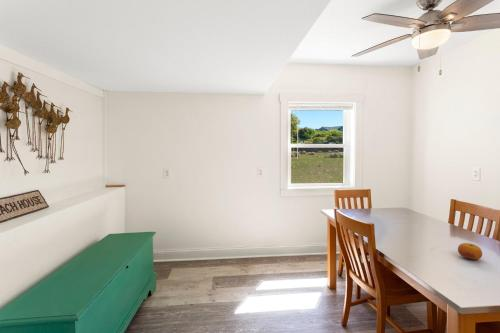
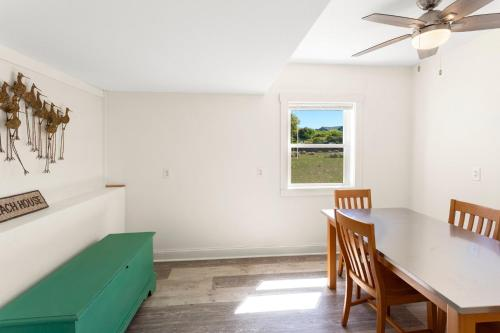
- fruit [457,242,483,260]
